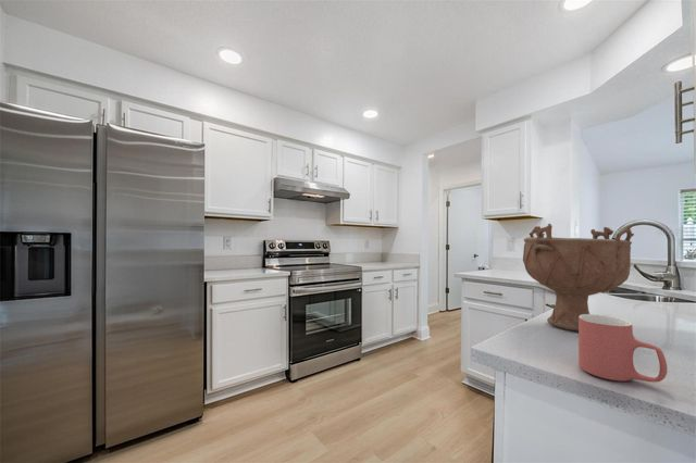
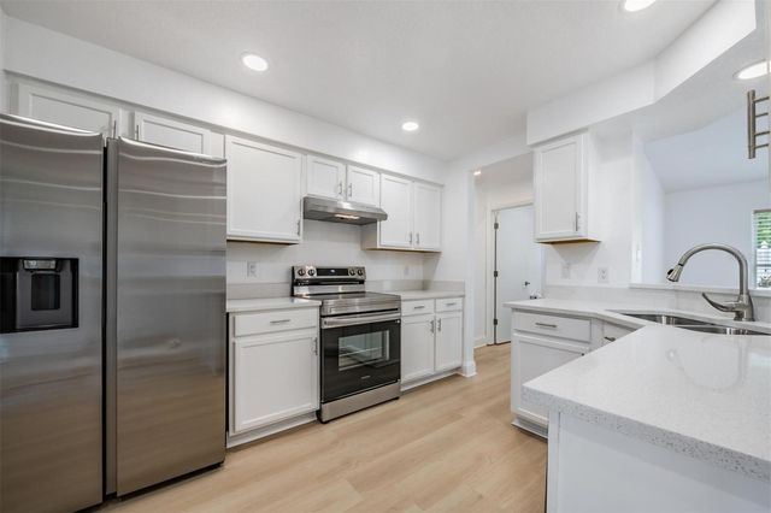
- decorative bowl [522,223,635,333]
- mug [577,313,668,384]
